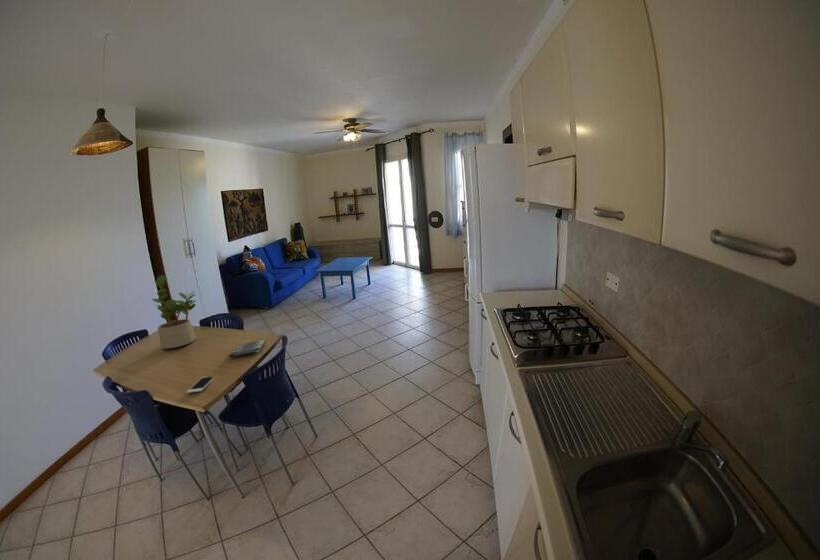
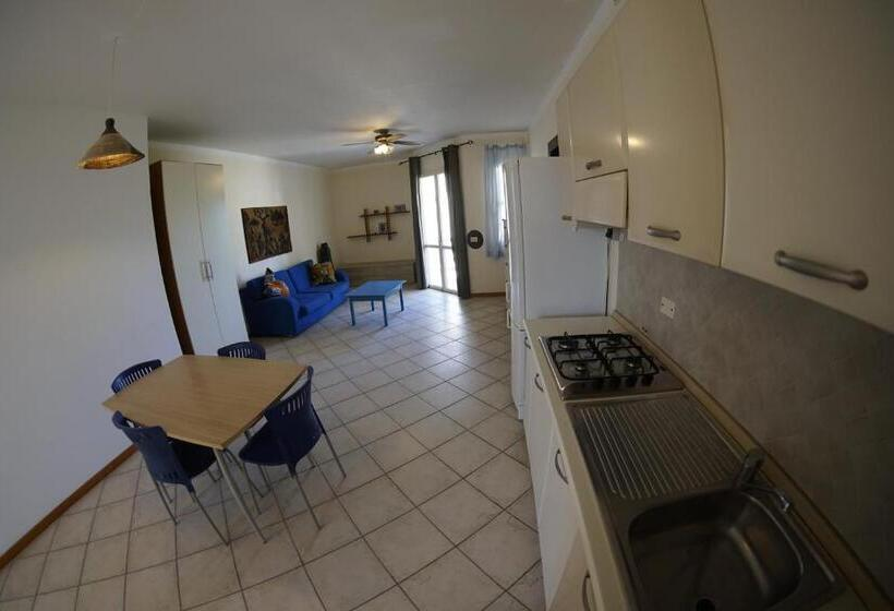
- potted plant [151,274,197,349]
- cell phone [185,376,215,394]
- dish towel [227,339,267,358]
